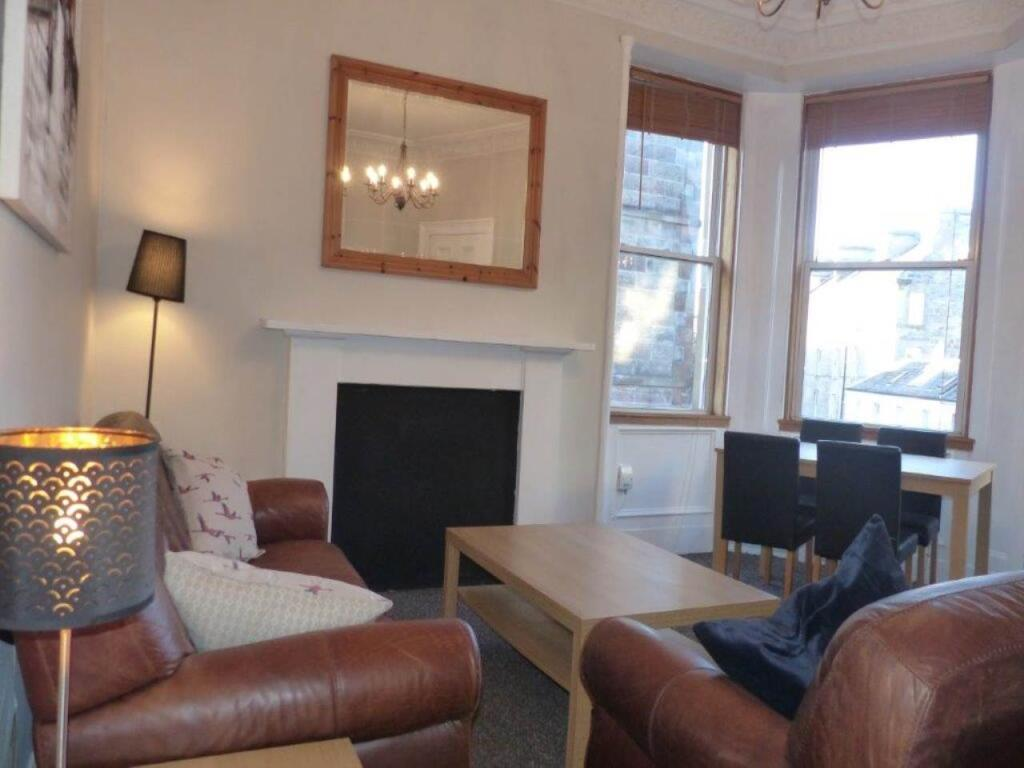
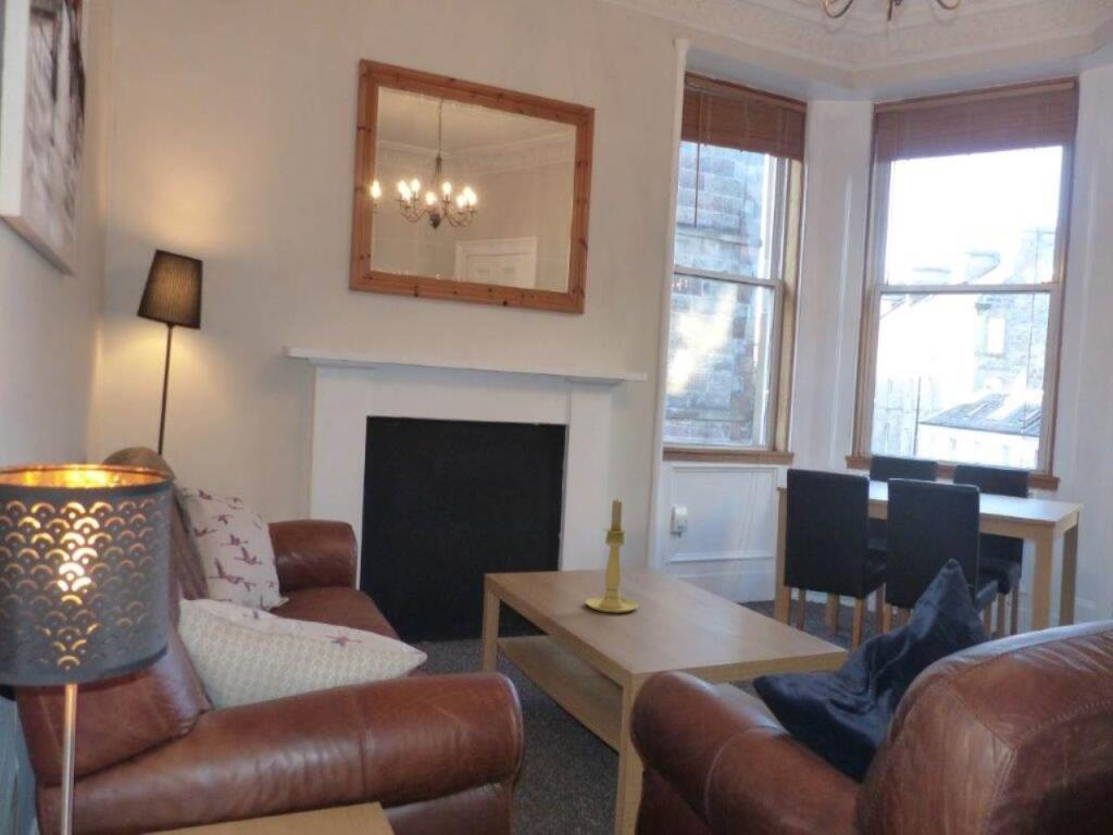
+ candle holder [585,497,639,614]
